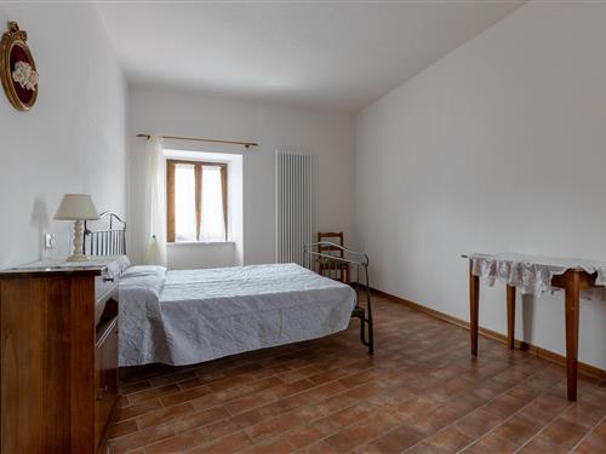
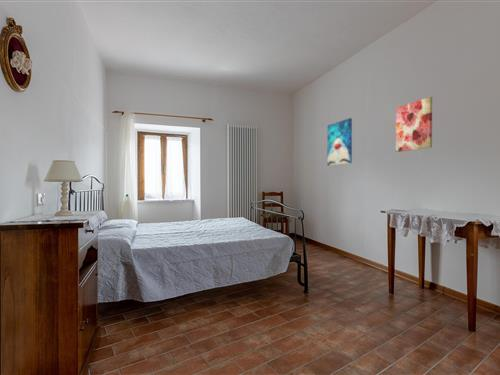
+ wall art [395,96,433,153]
+ wall art [327,117,353,167]
